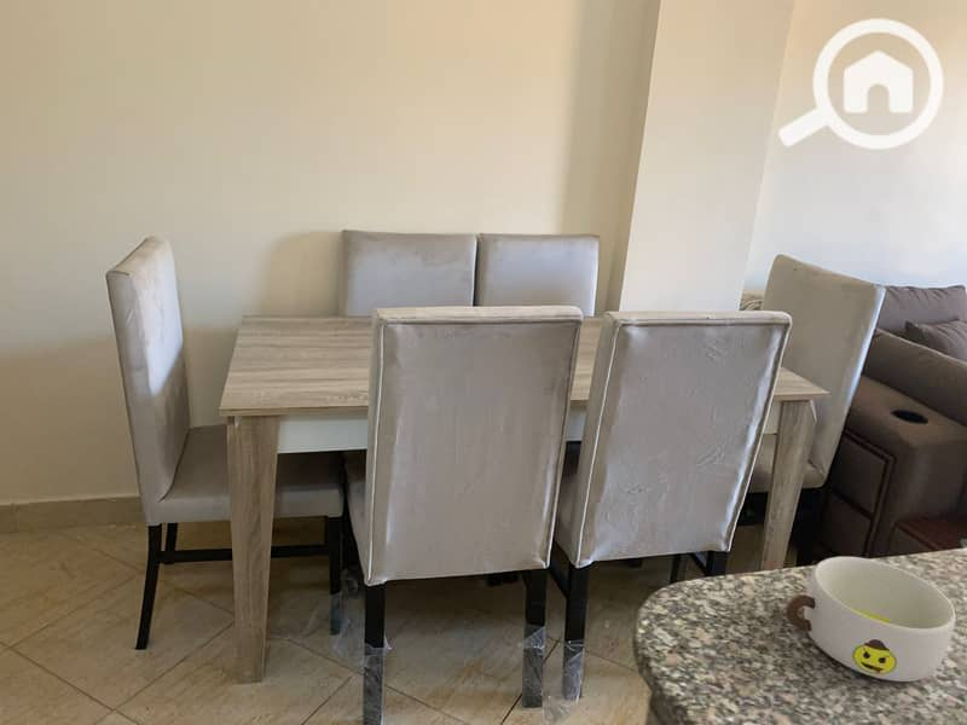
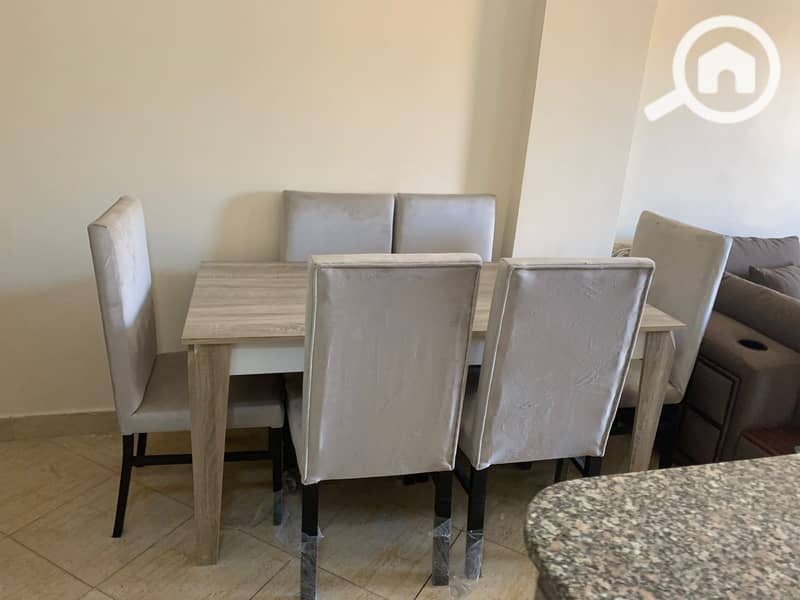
- bowl [784,556,957,683]
